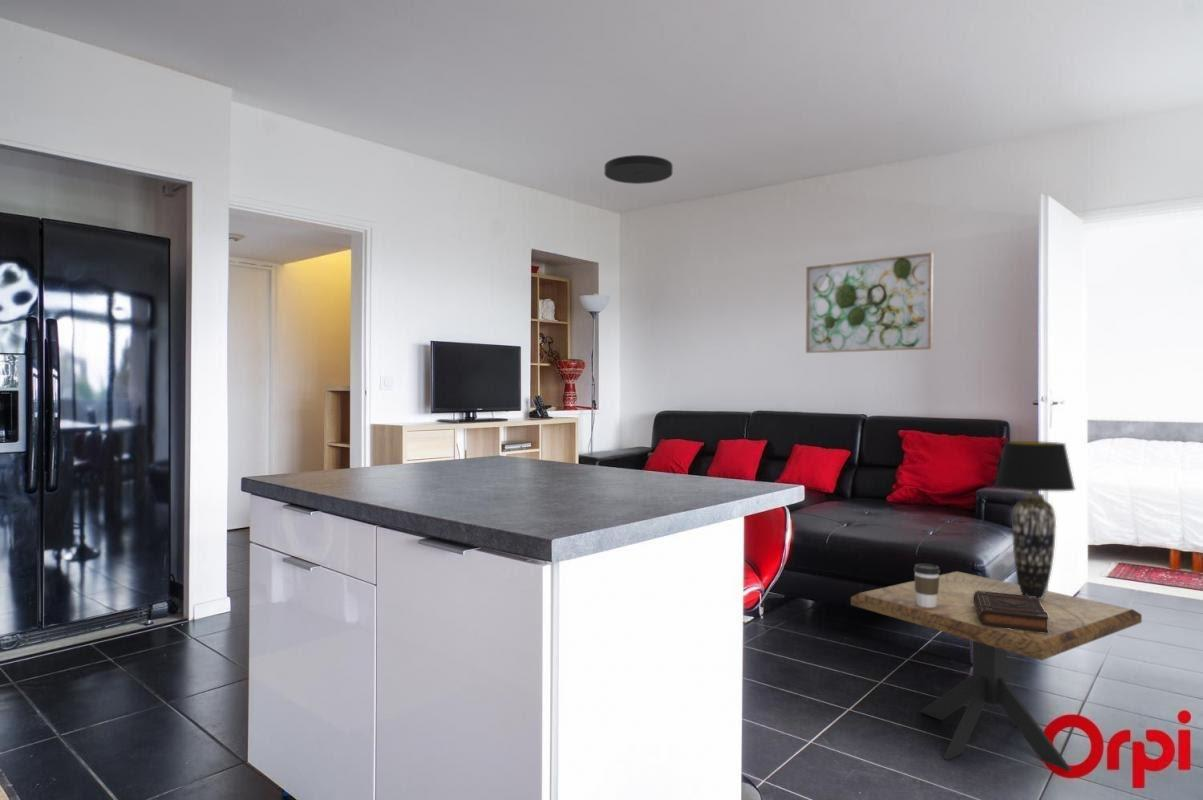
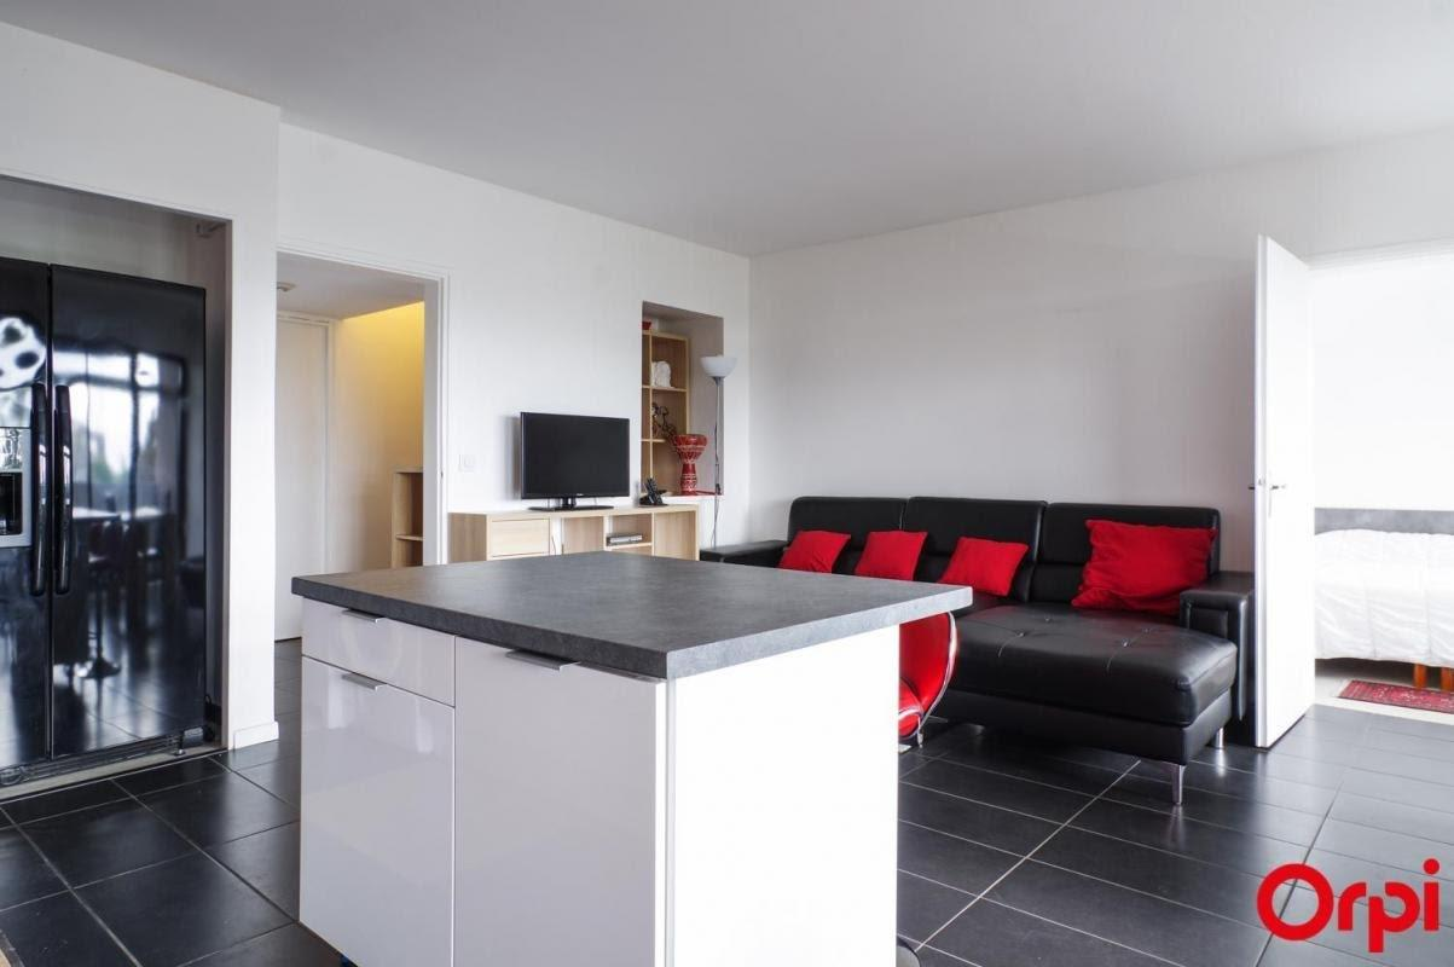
- table lamp [994,440,1076,599]
- coffee cup [913,563,941,607]
- book [973,591,1048,633]
- ceiling light [604,154,674,185]
- side table [850,571,1143,773]
- wall art [805,251,934,354]
